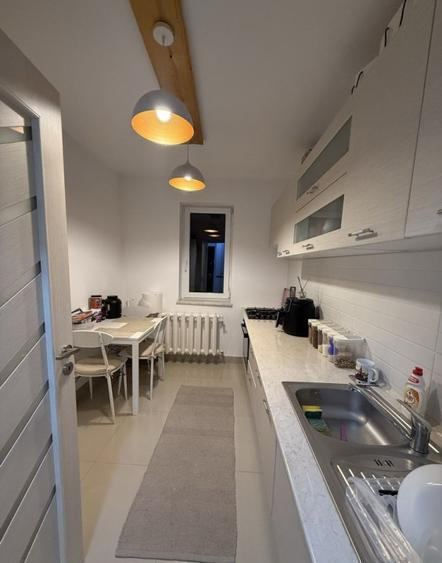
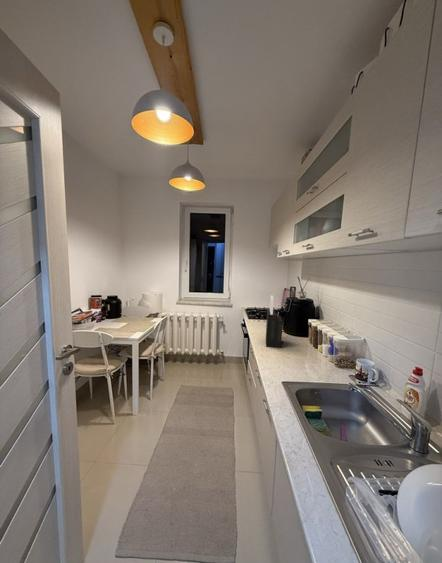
+ knife block [265,294,285,349]
